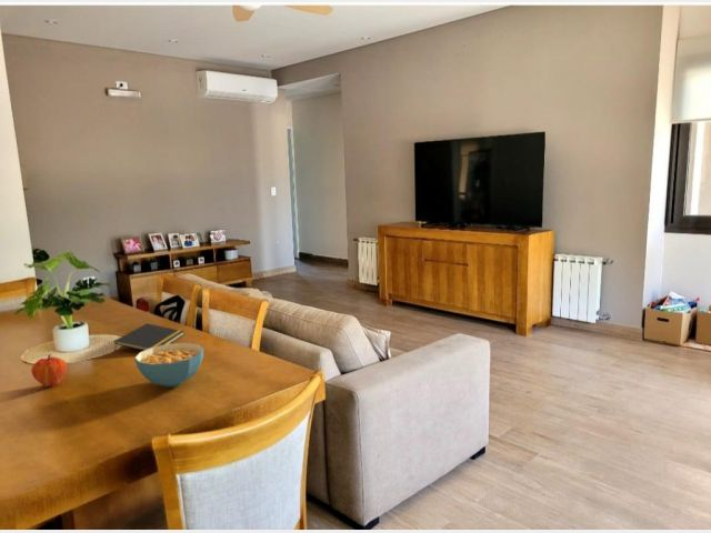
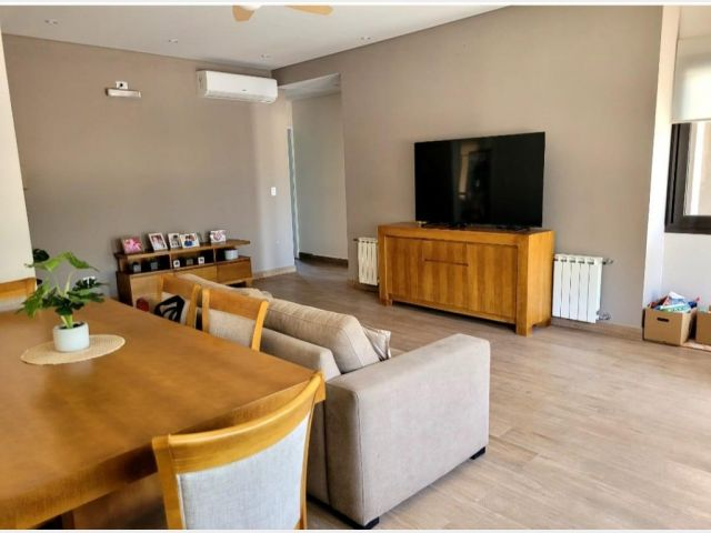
- cereal bowl [133,342,204,388]
- notepad [113,322,186,354]
- fruit [30,353,68,388]
